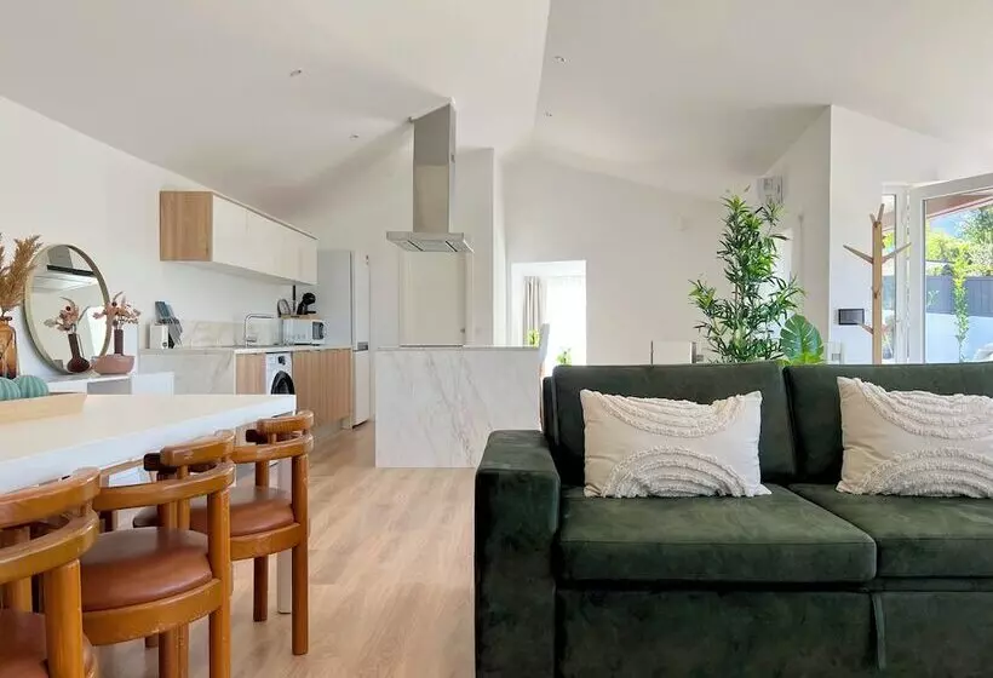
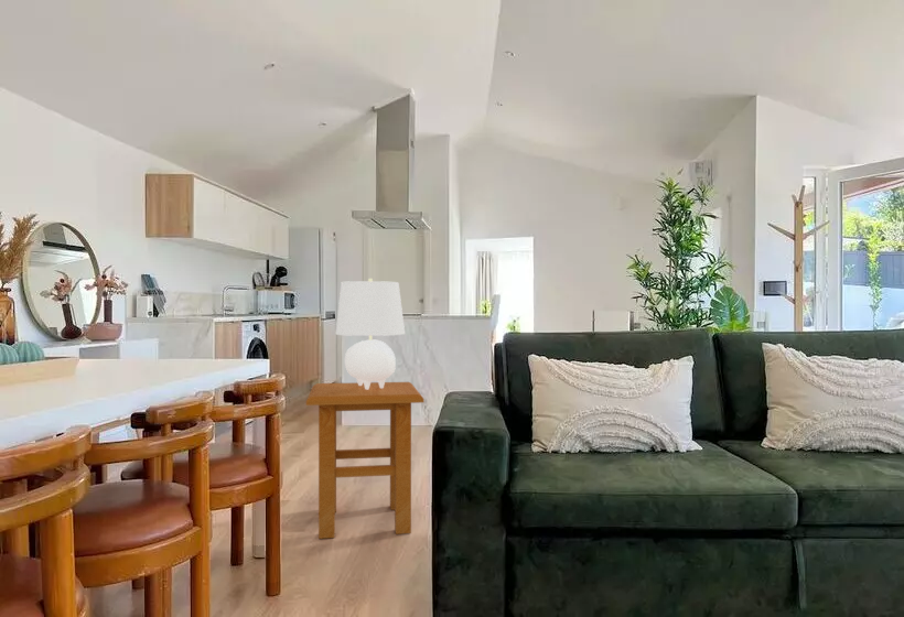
+ table lamp [335,278,406,390]
+ side table [305,381,426,540]
